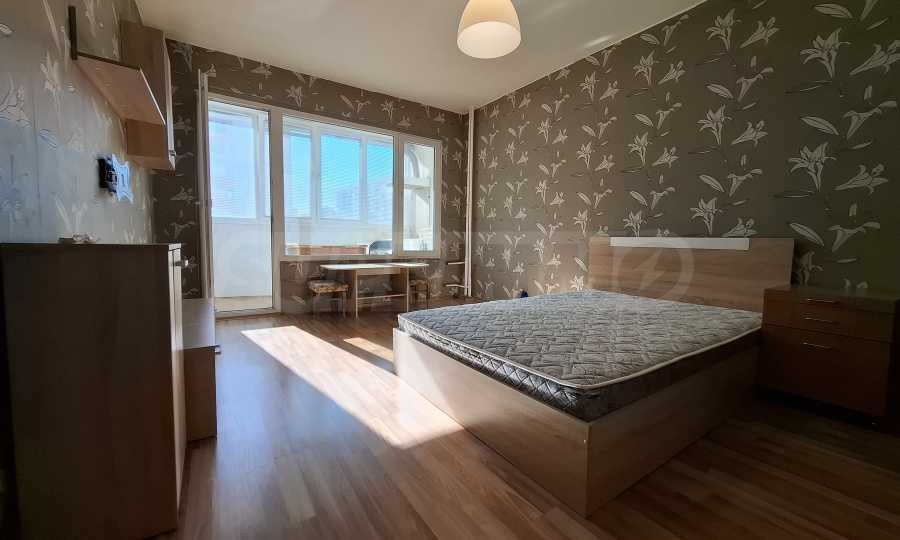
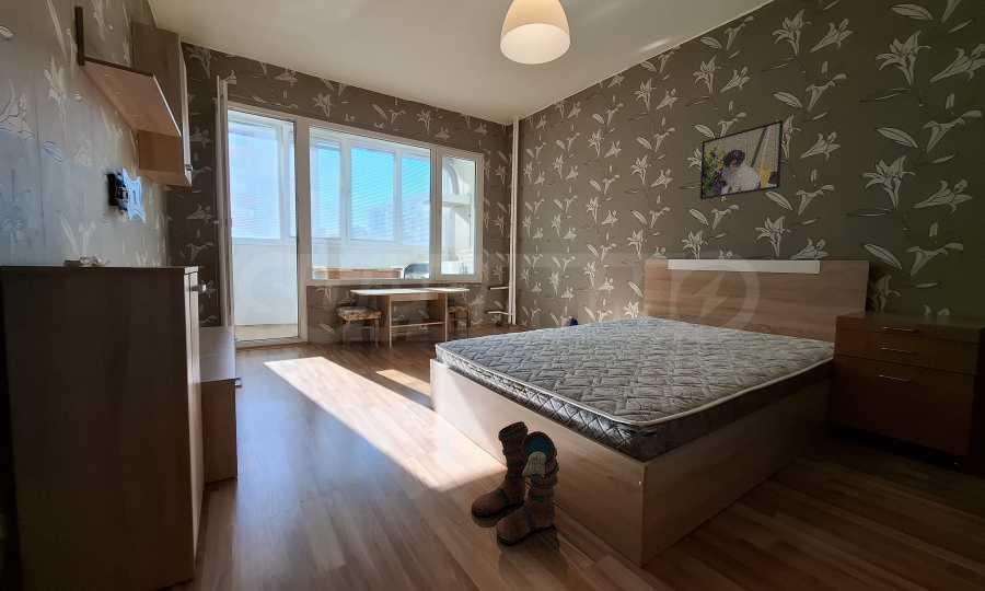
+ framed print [698,119,785,200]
+ boots [471,420,560,545]
